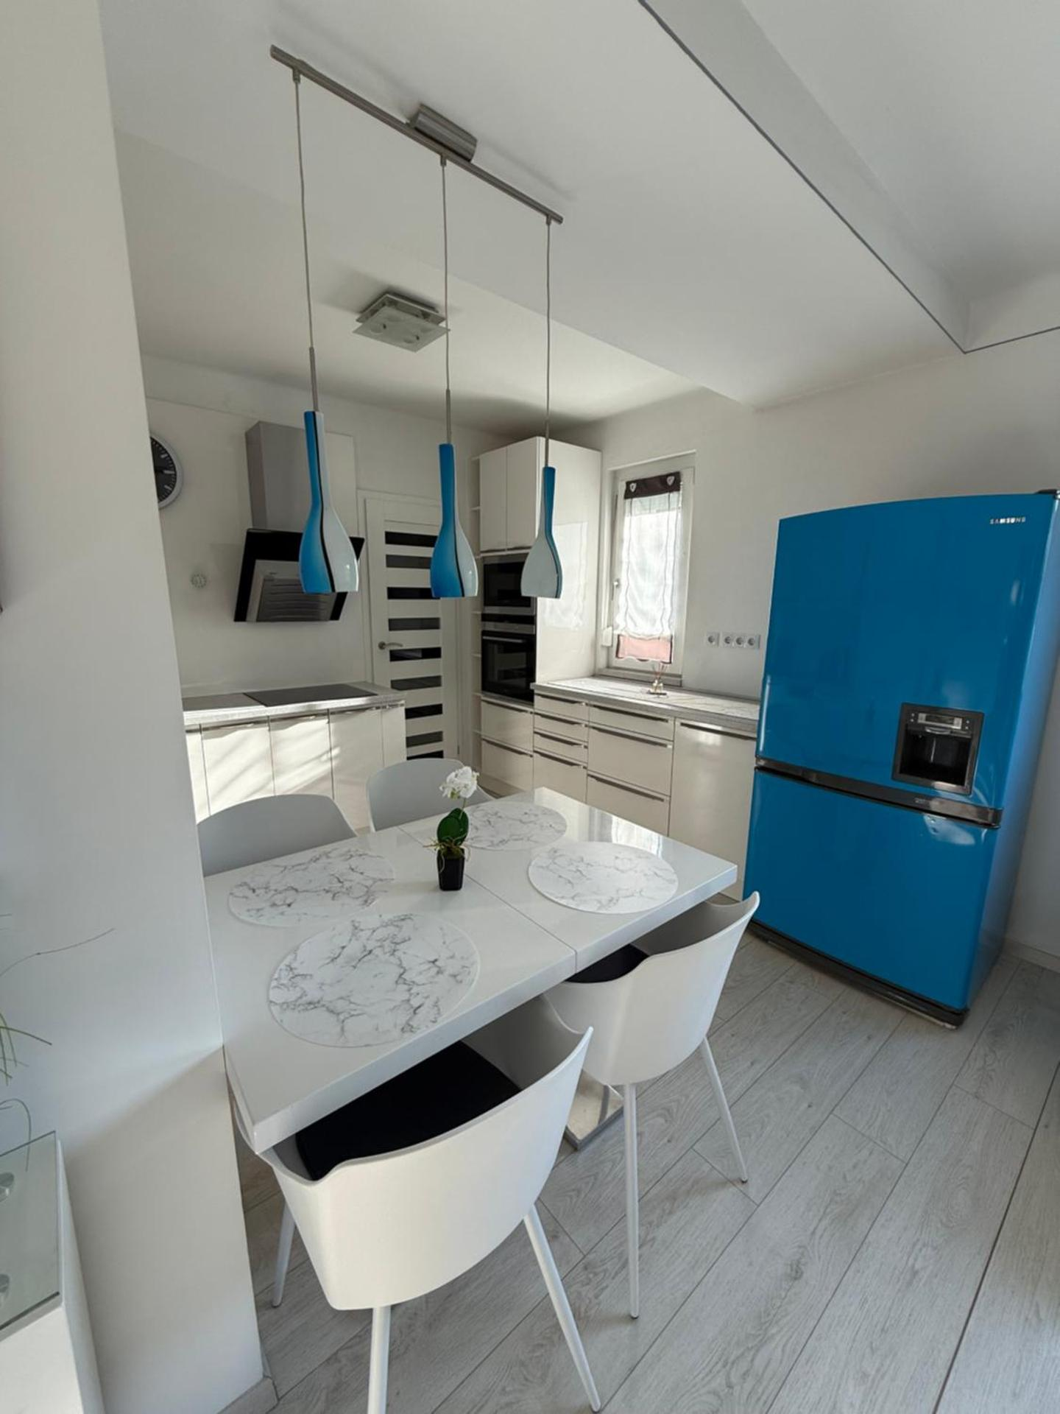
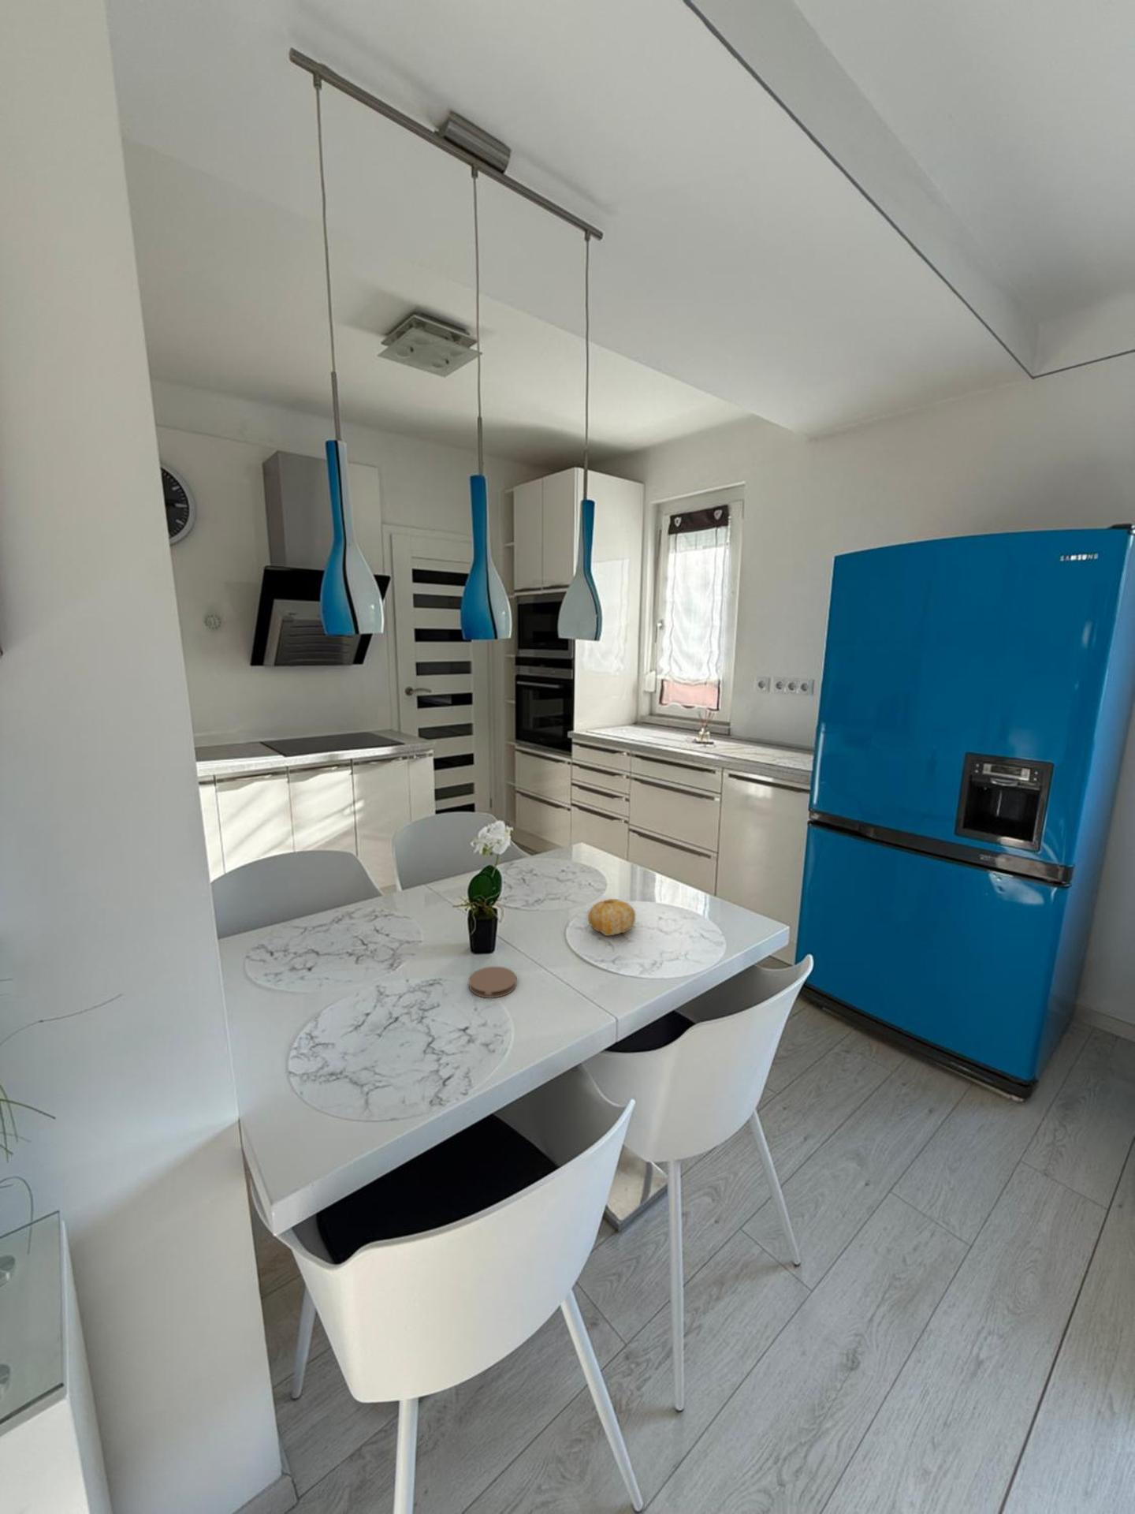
+ coaster [469,966,517,998]
+ fruit [588,898,637,937]
